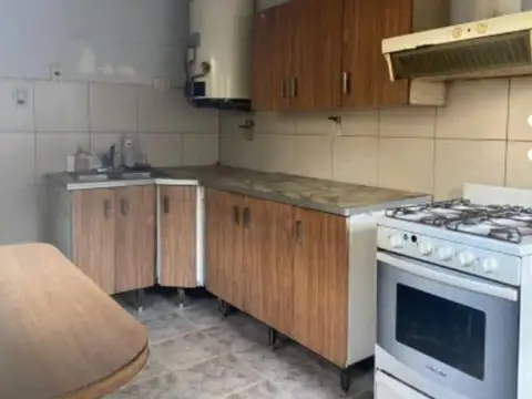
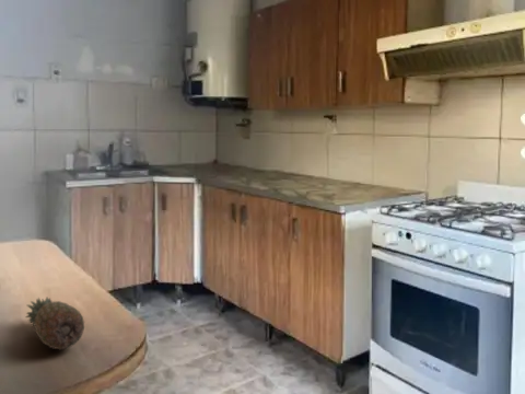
+ fruit [24,296,85,350]
